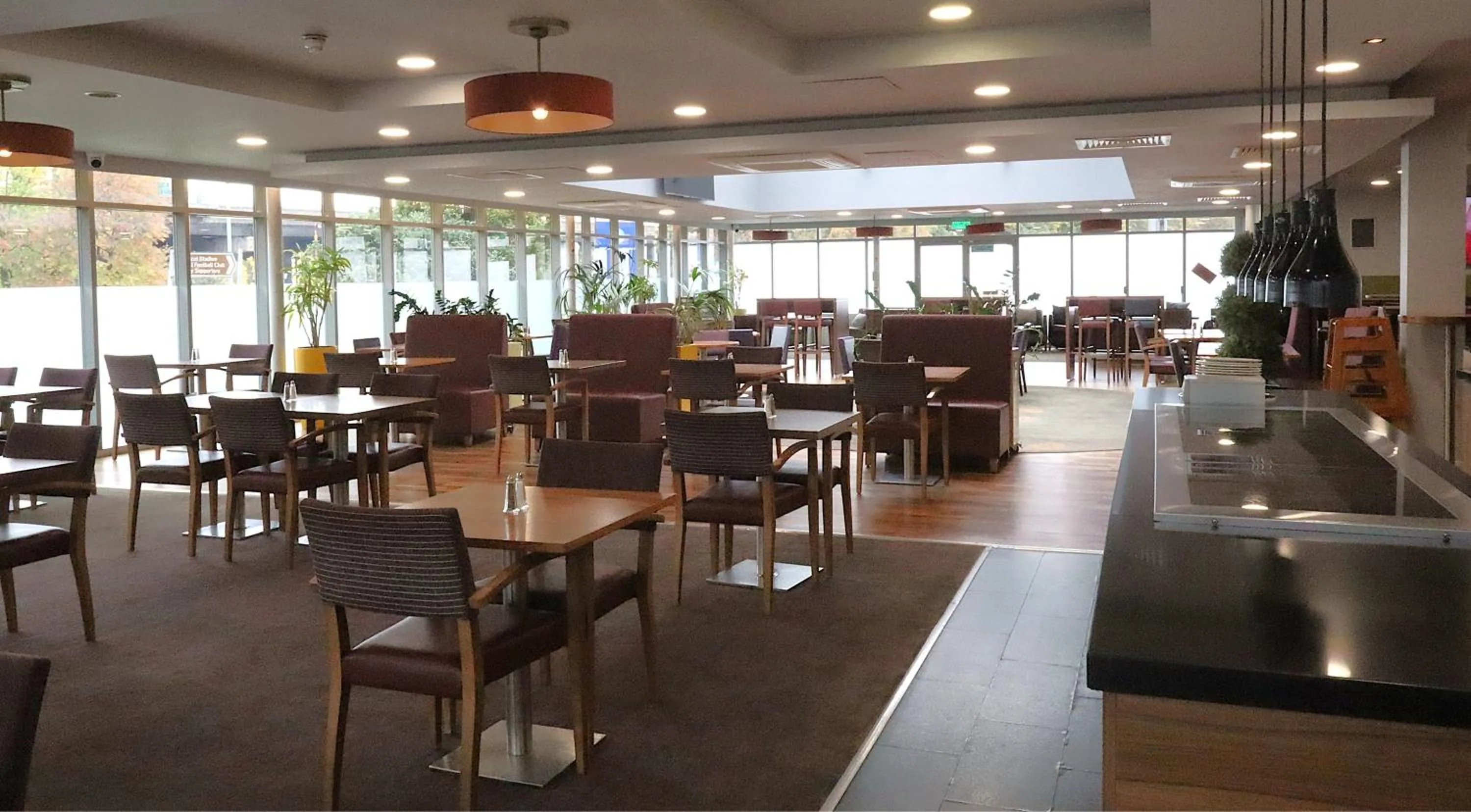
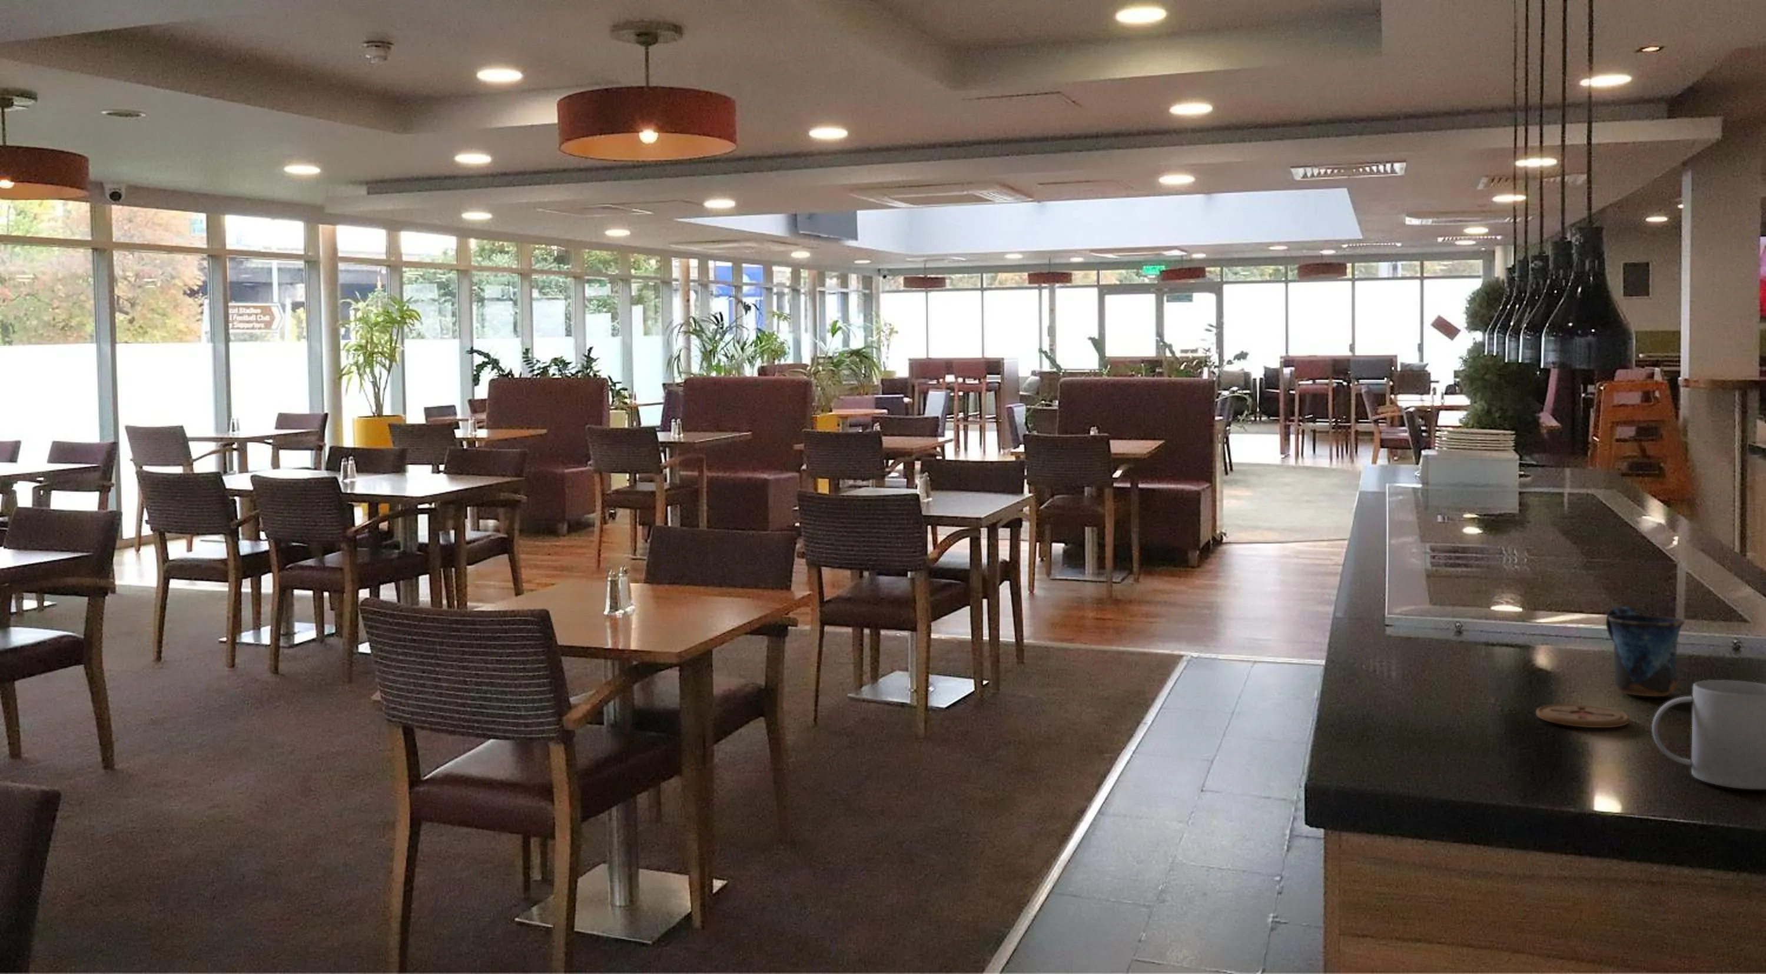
+ mug [1605,606,1684,697]
+ mug [1651,679,1766,790]
+ coaster [1535,704,1630,728]
